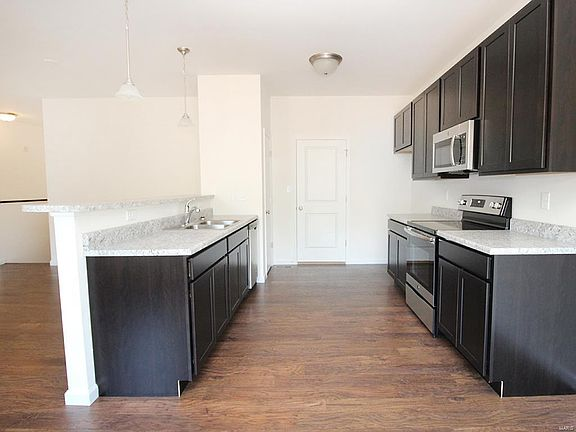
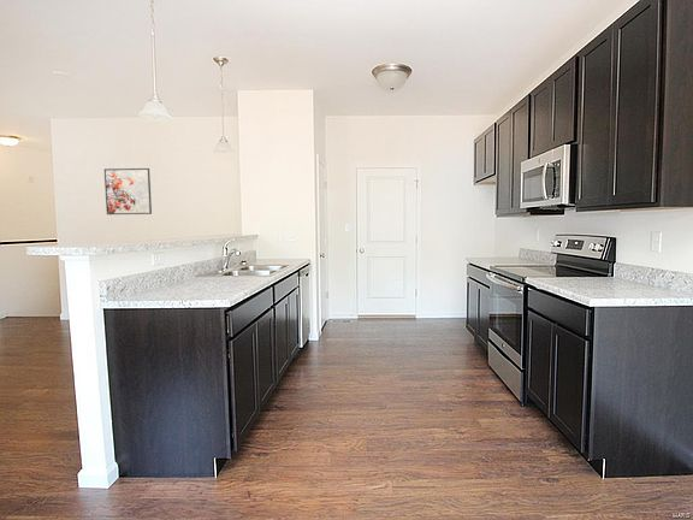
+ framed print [103,167,153,215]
